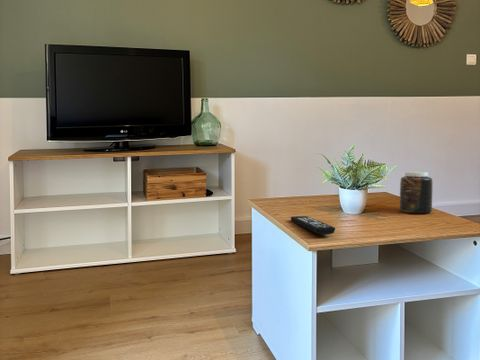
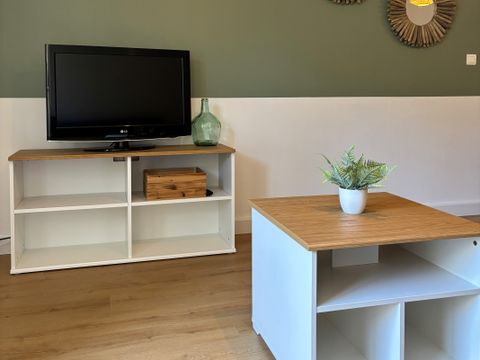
- remote control [290,215,336,236]
- jar [399,171,434,214]
